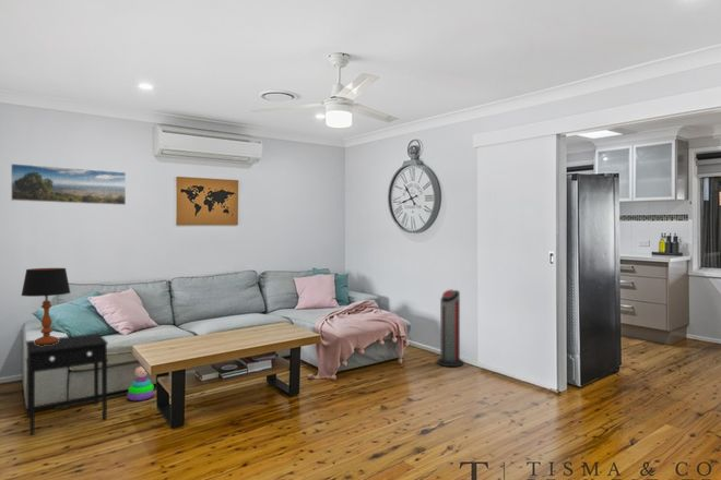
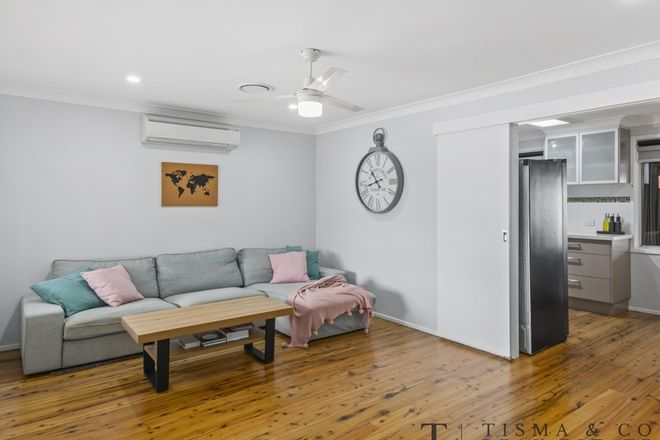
- table lamp [20,267,71,346]
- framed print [10,163,127,206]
- air purifier [436,289,464,368]
- side table [25,333,109,435]
- stacking toy [127,364,155,401]
